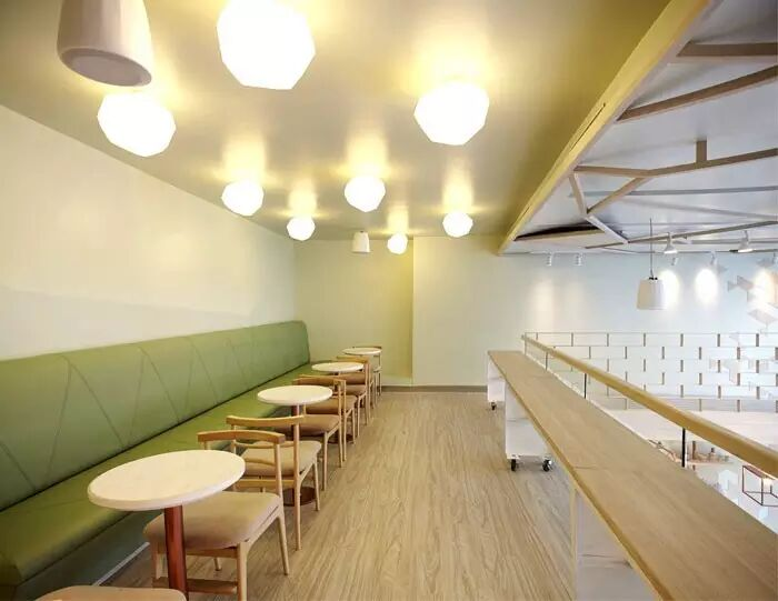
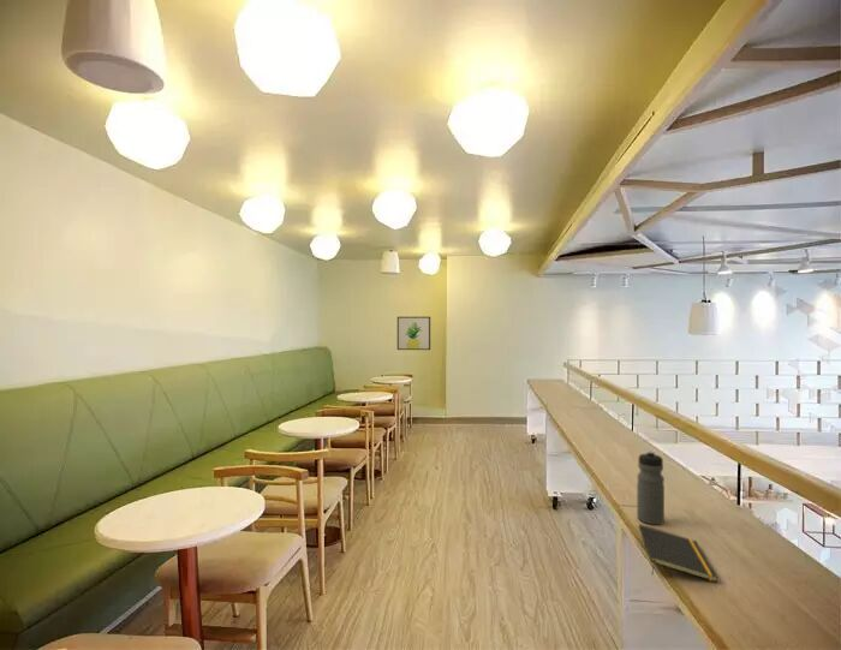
+ notepad [638,524,720,584]
+ wall art [396,316,431,351]
+ water bottle [636,449,666,525]
